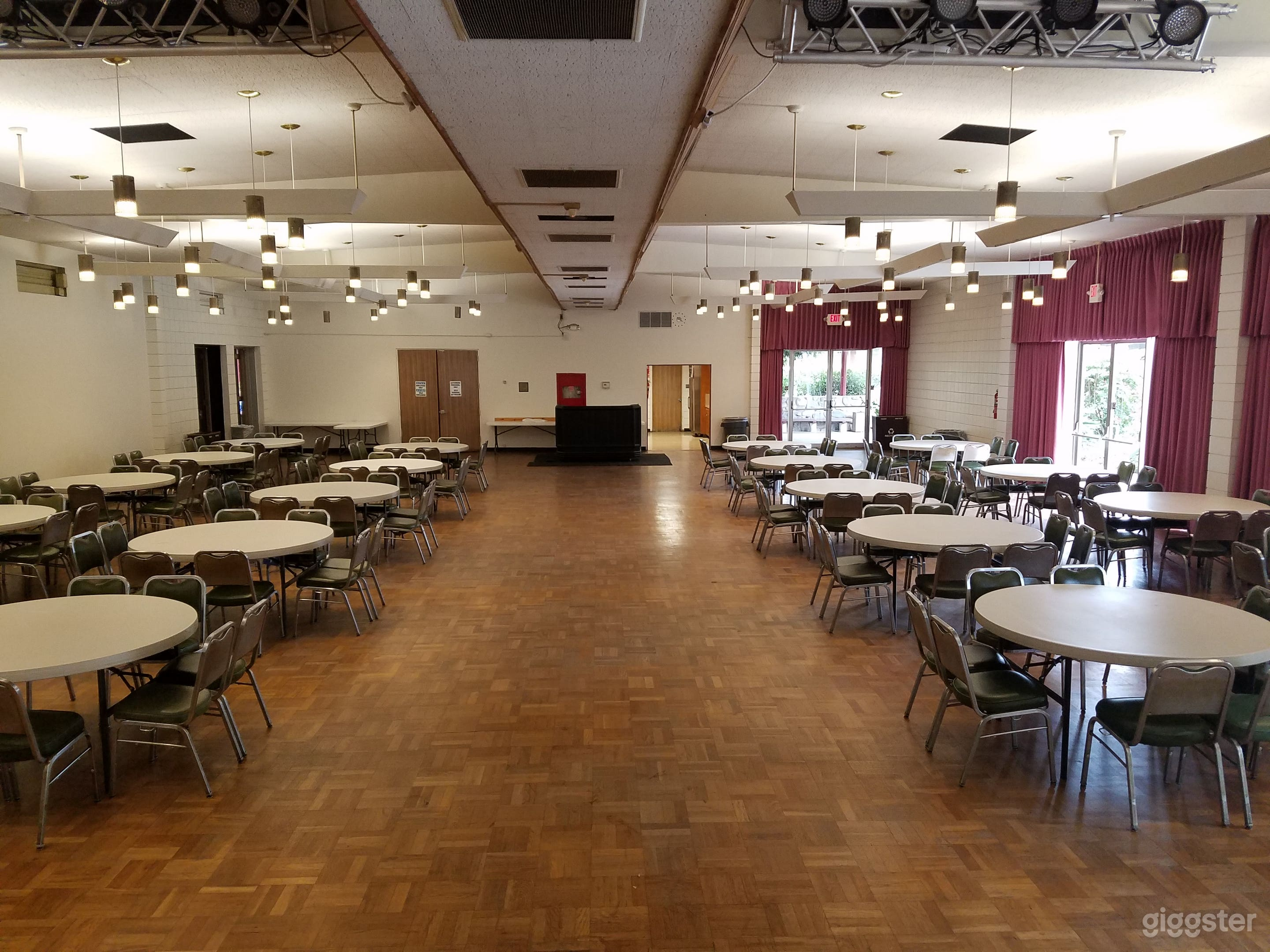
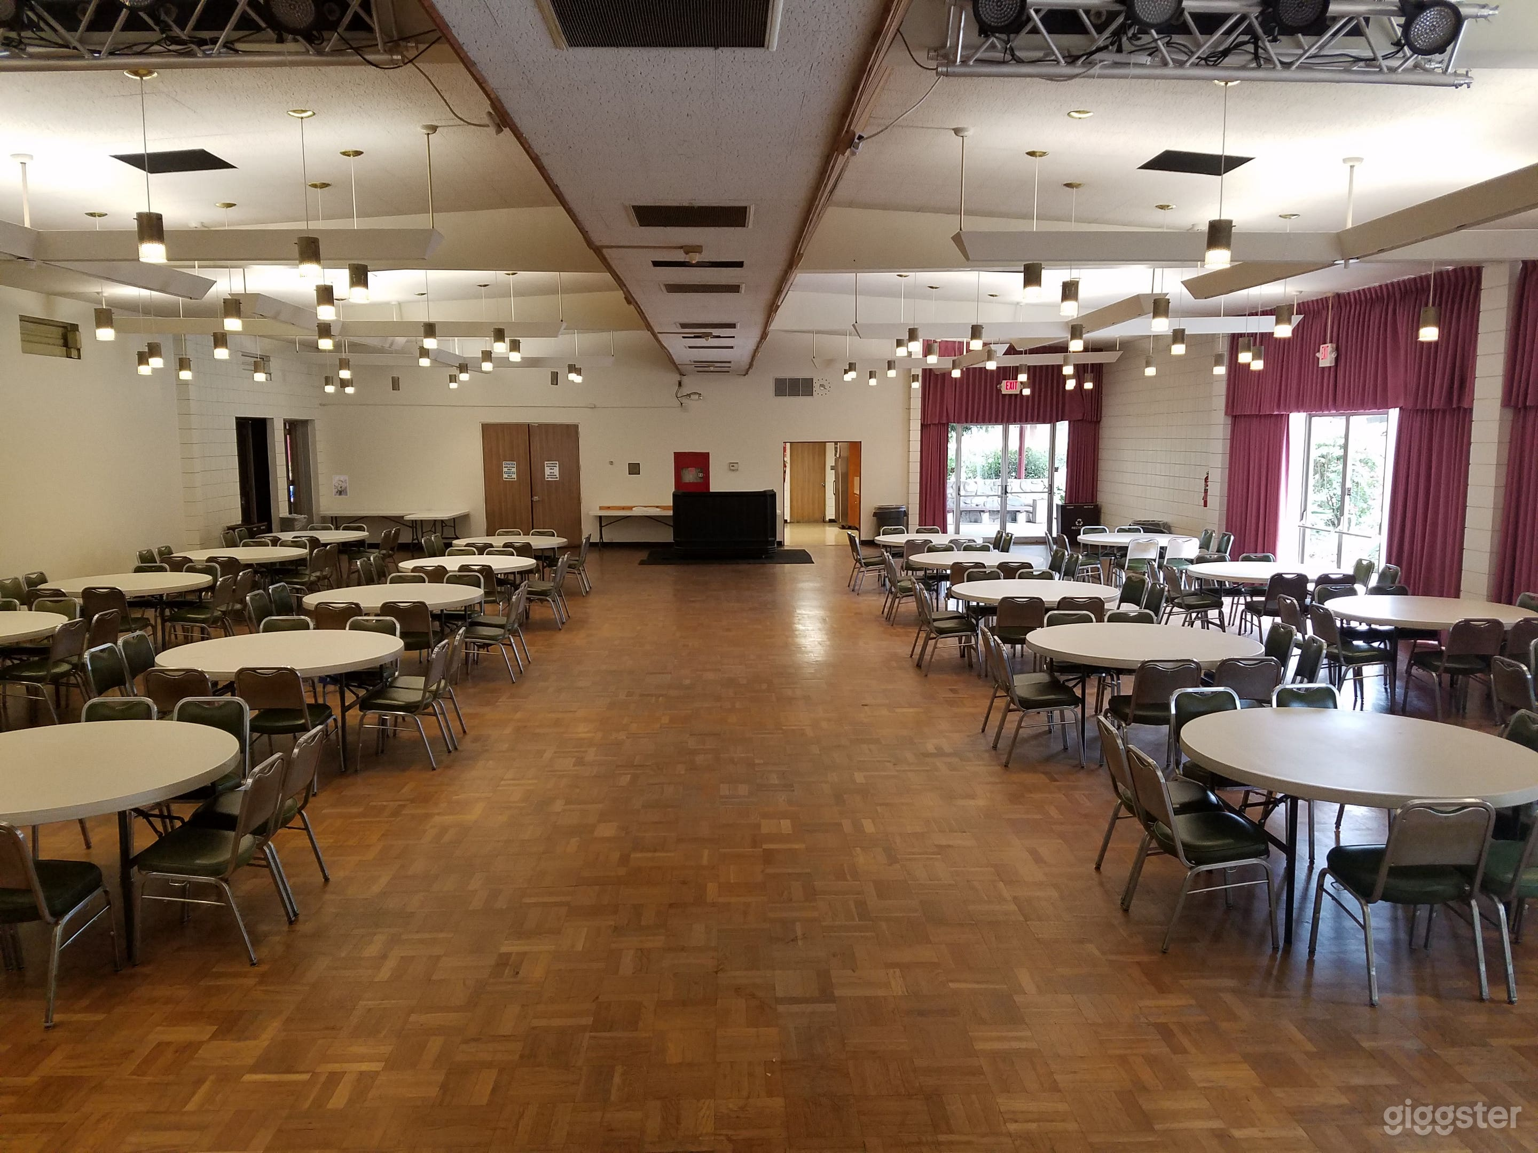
+ wall art [332,475,349,497]
